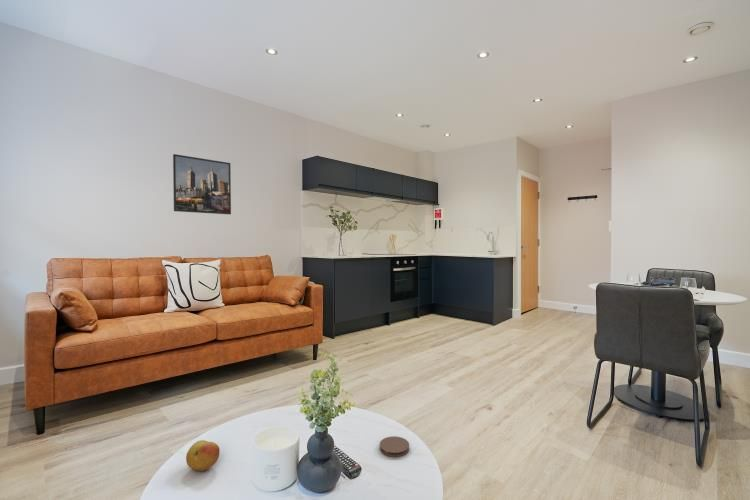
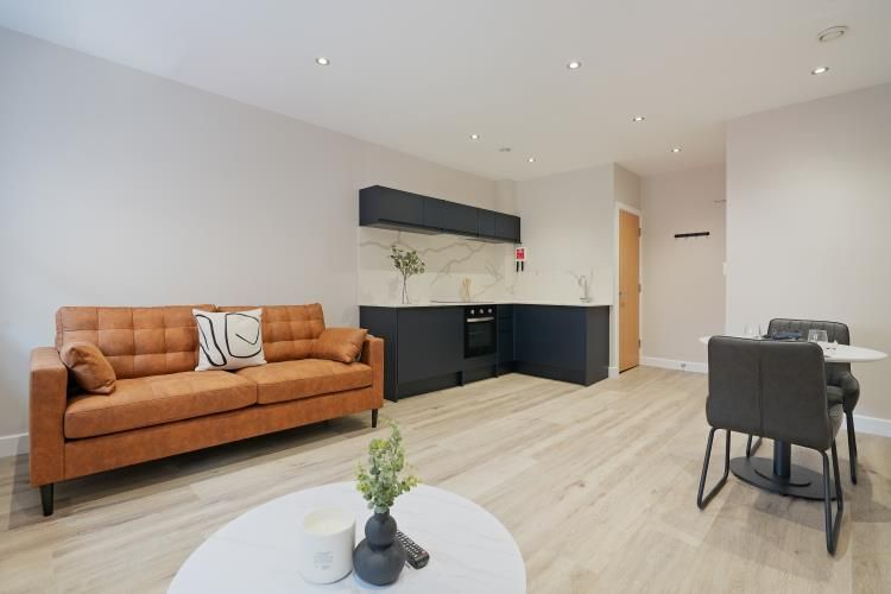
- coaster [379,435,410,458]
- fruit [185,439,221,472]
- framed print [172,153,232,215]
